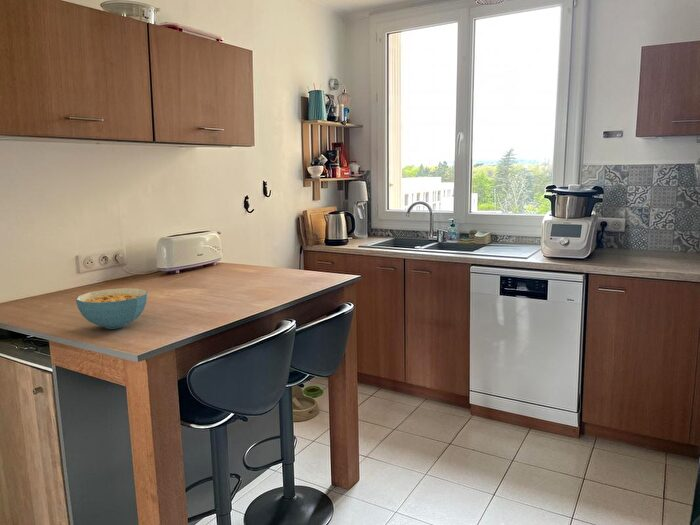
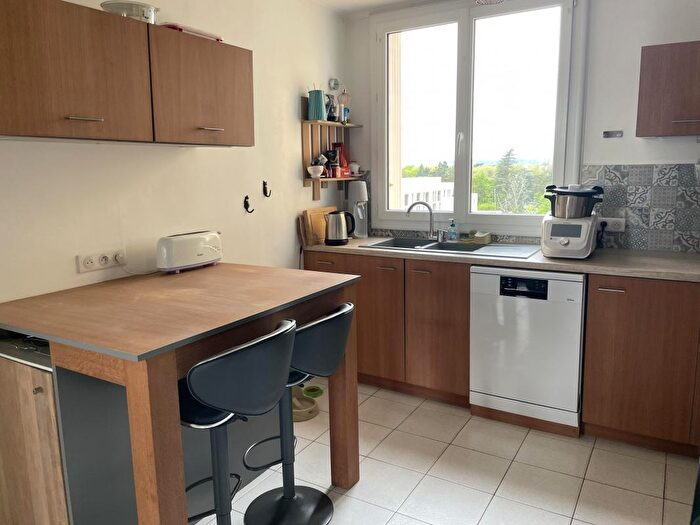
- cereal bowl [75,287,148,330]
